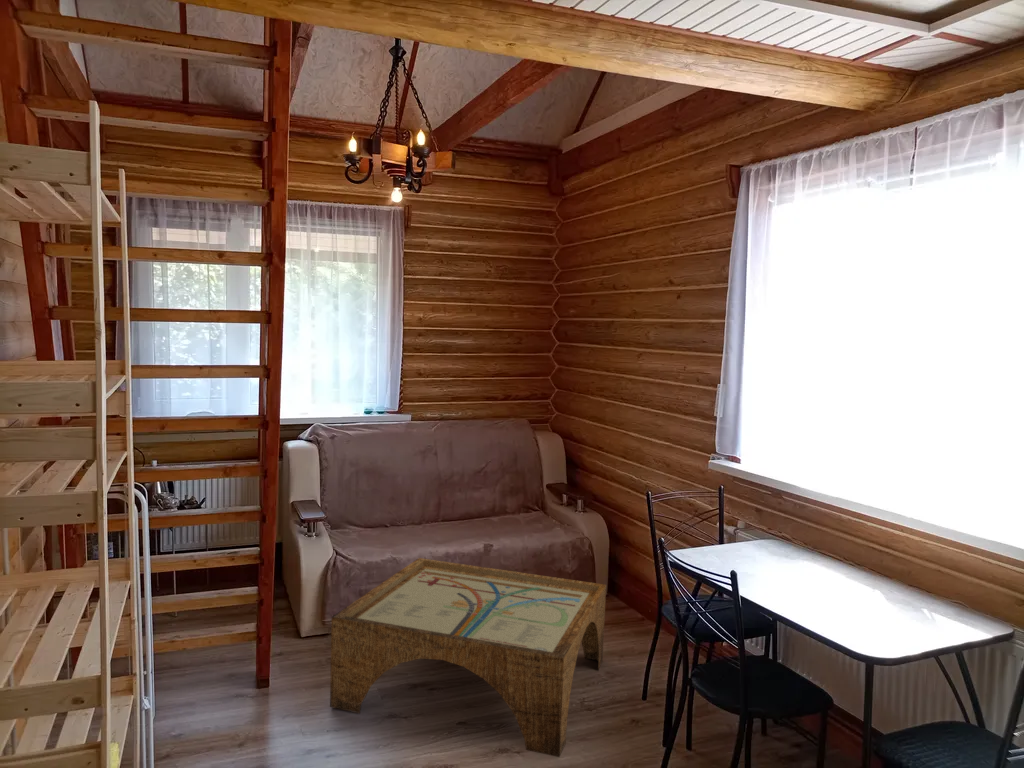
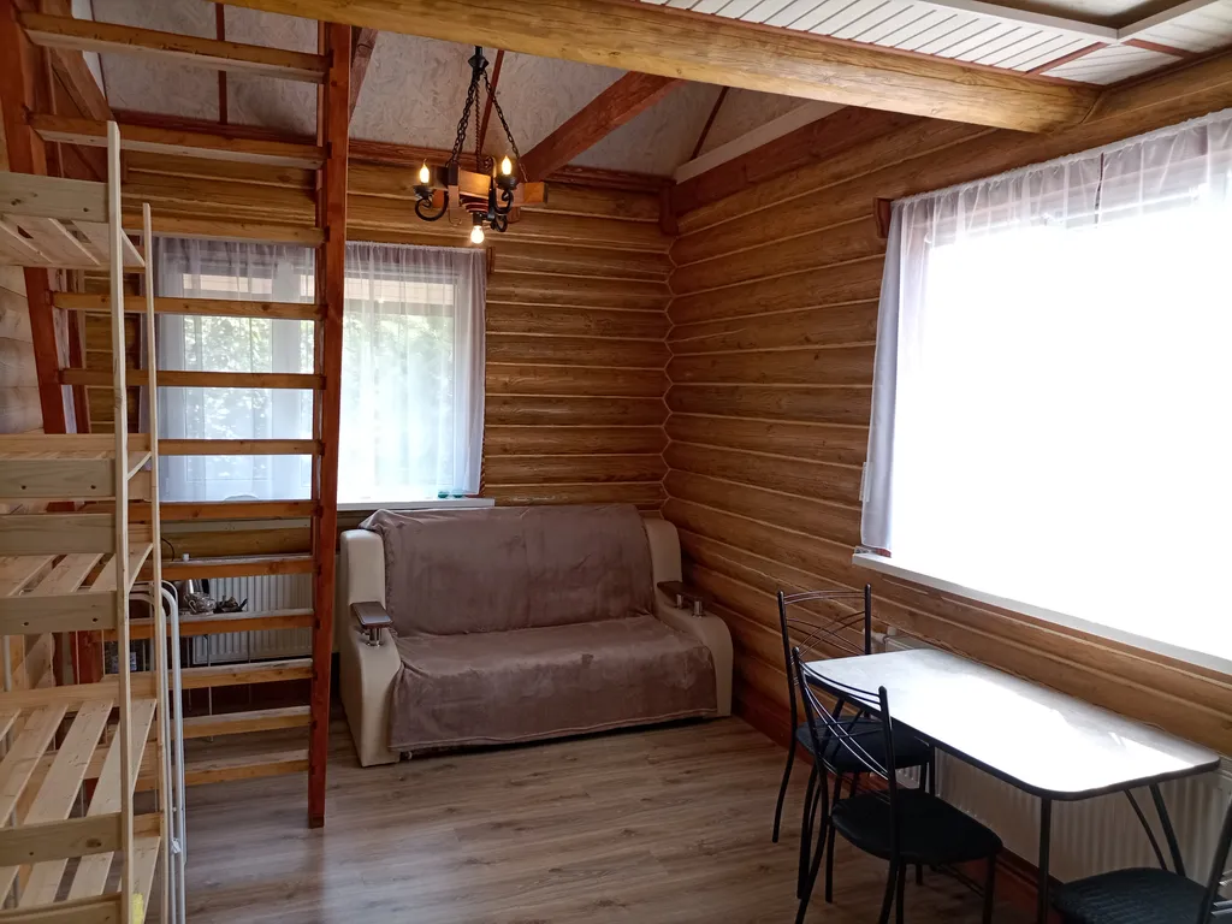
- coffee table [329,557,607,758]
